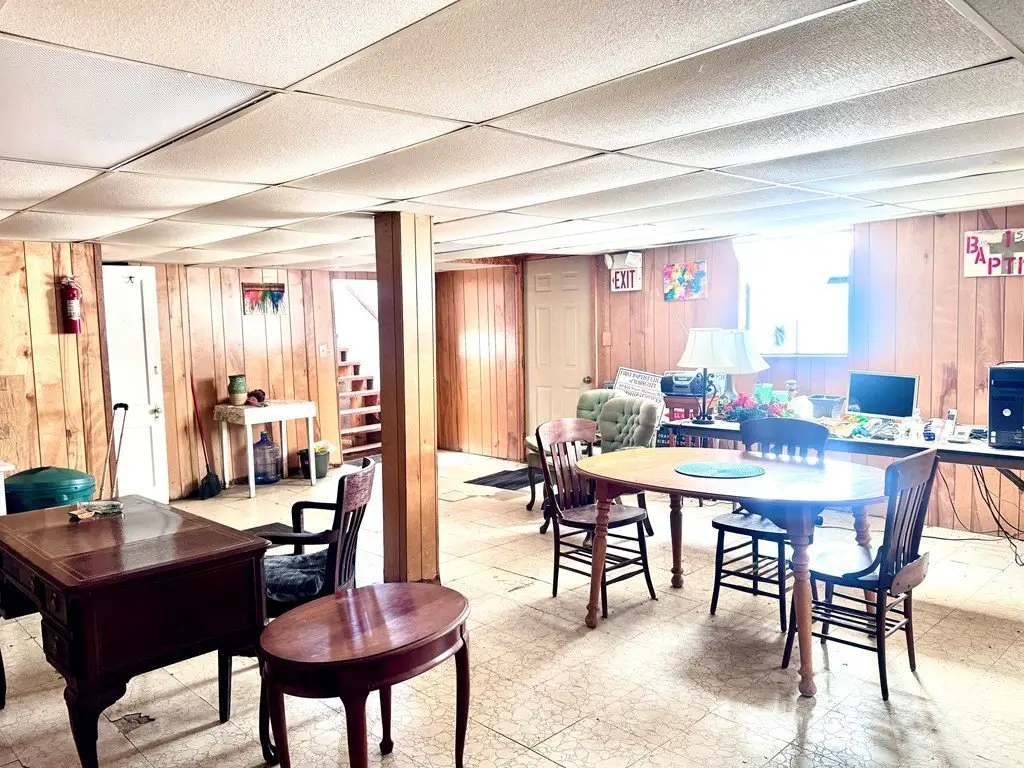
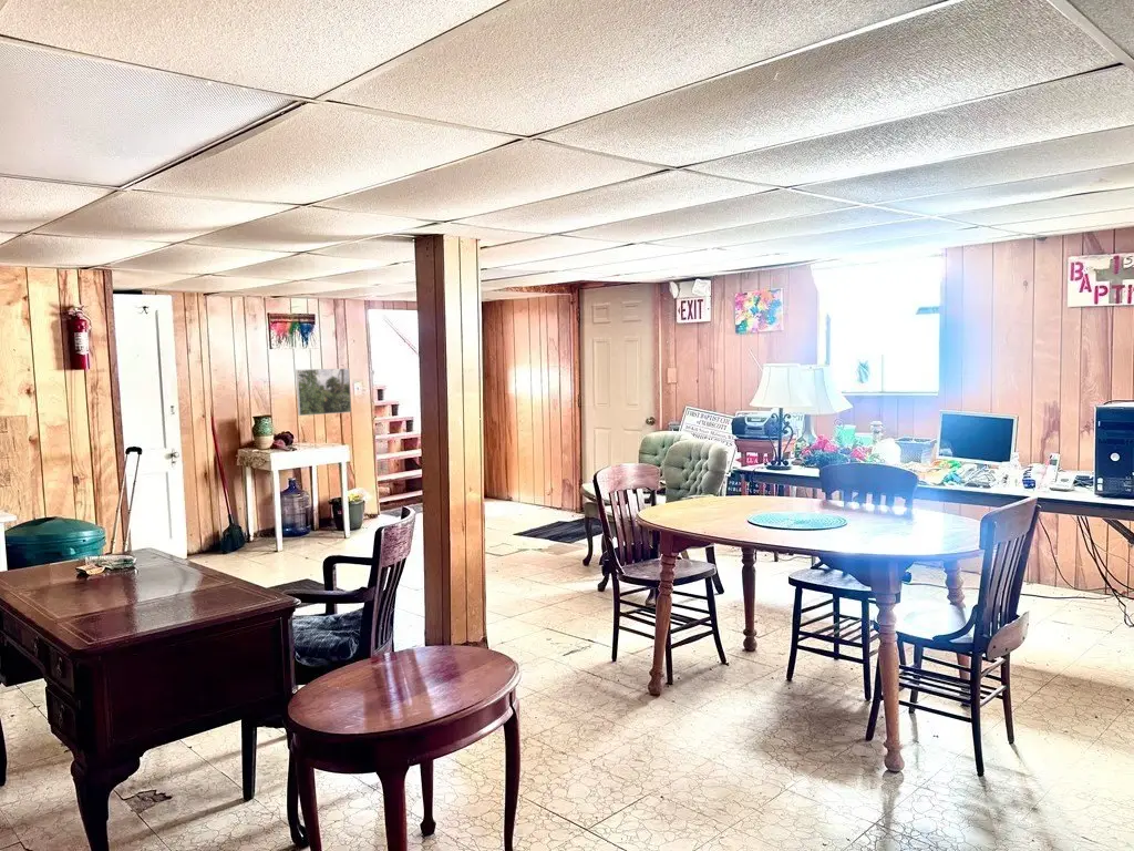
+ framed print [295,368,352,417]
